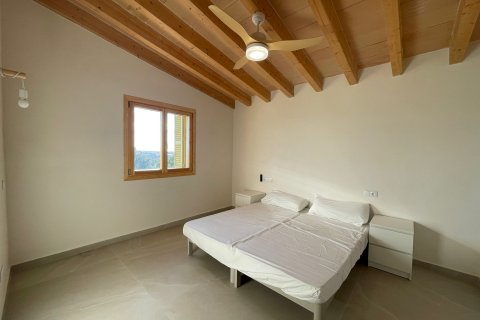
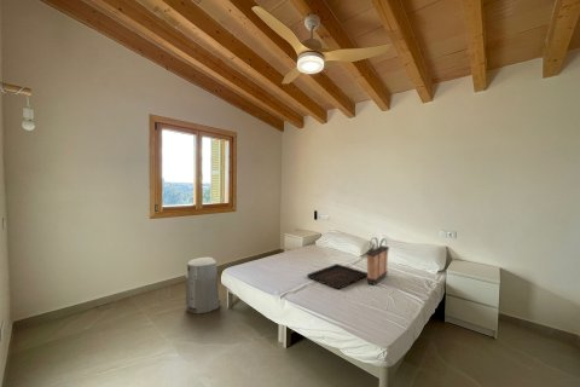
+ shopping bag [365,236,390,285]
+ air purifier [185,256,221,314]
+ serving tray [306,262,367,290]
